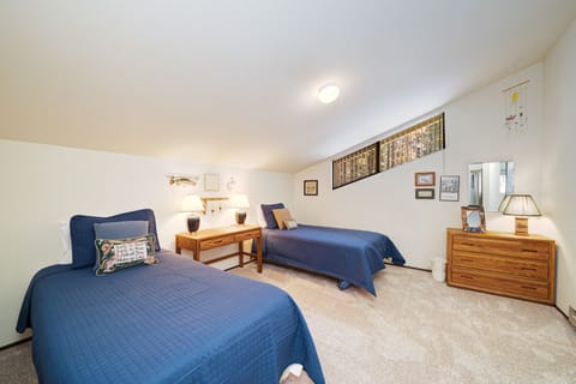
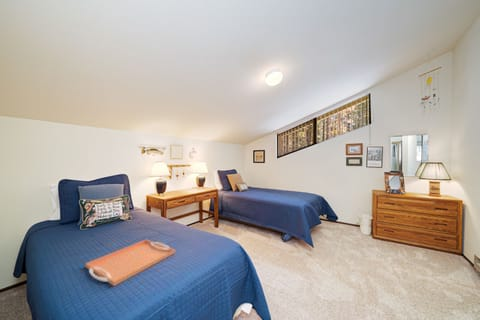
+ serving tray [85,238,176,287]
